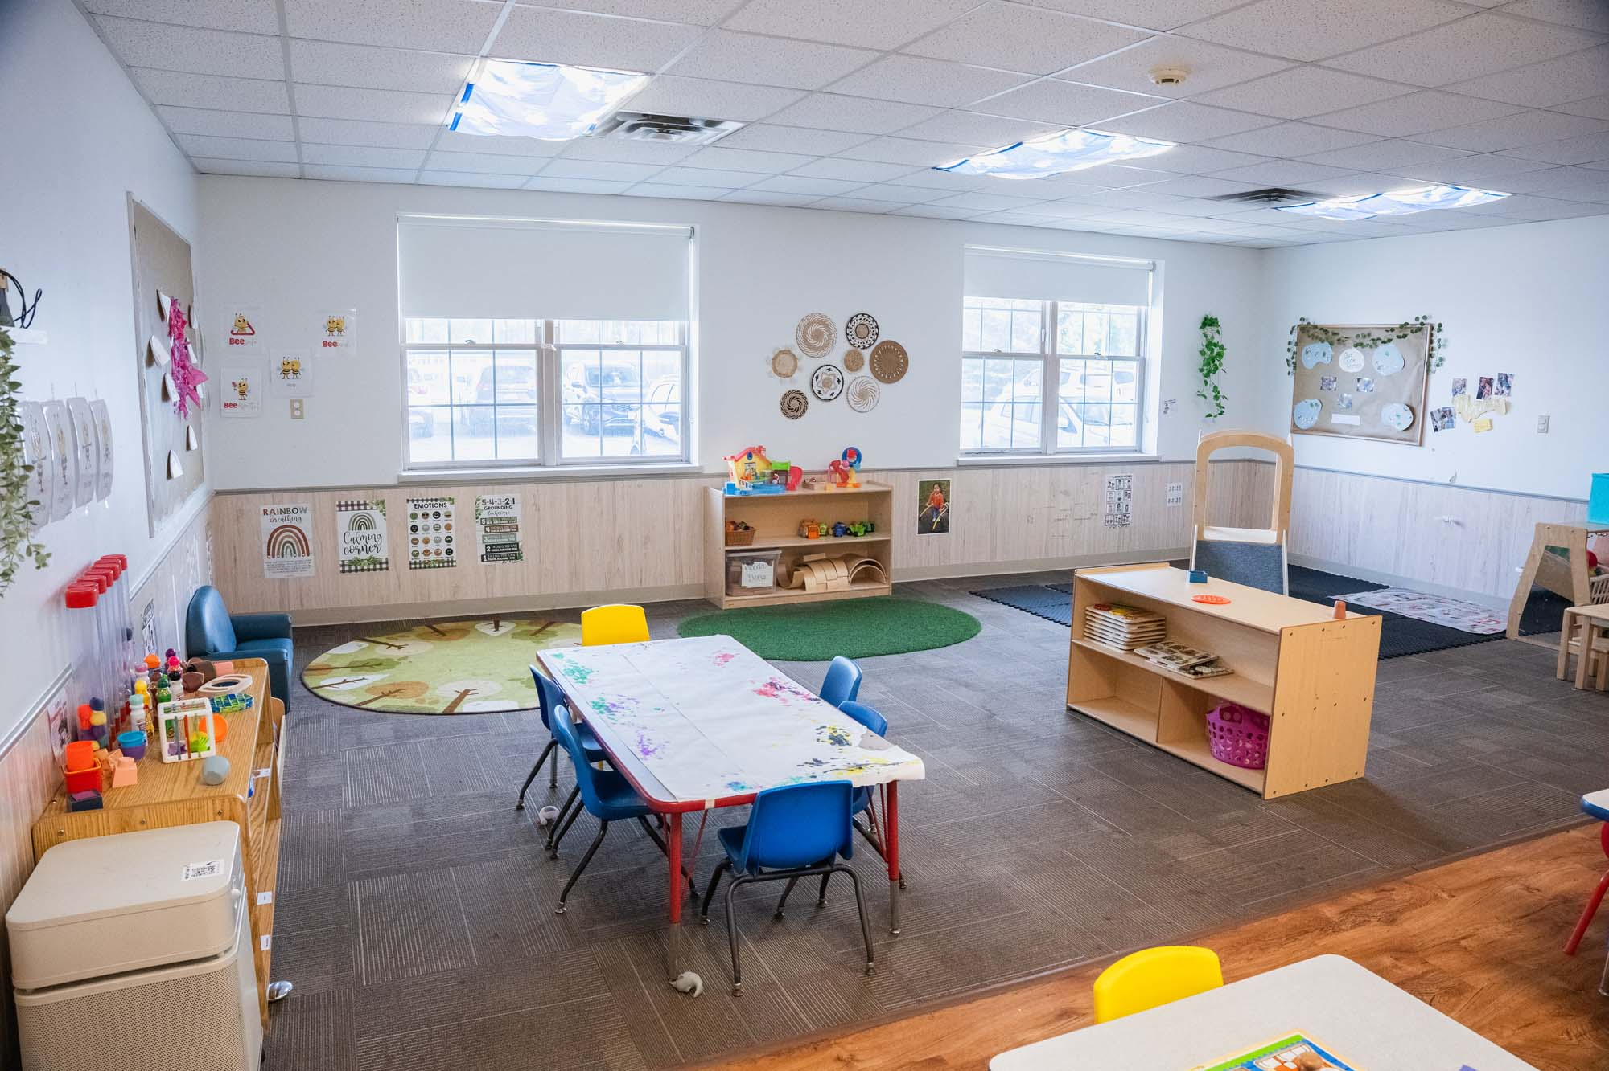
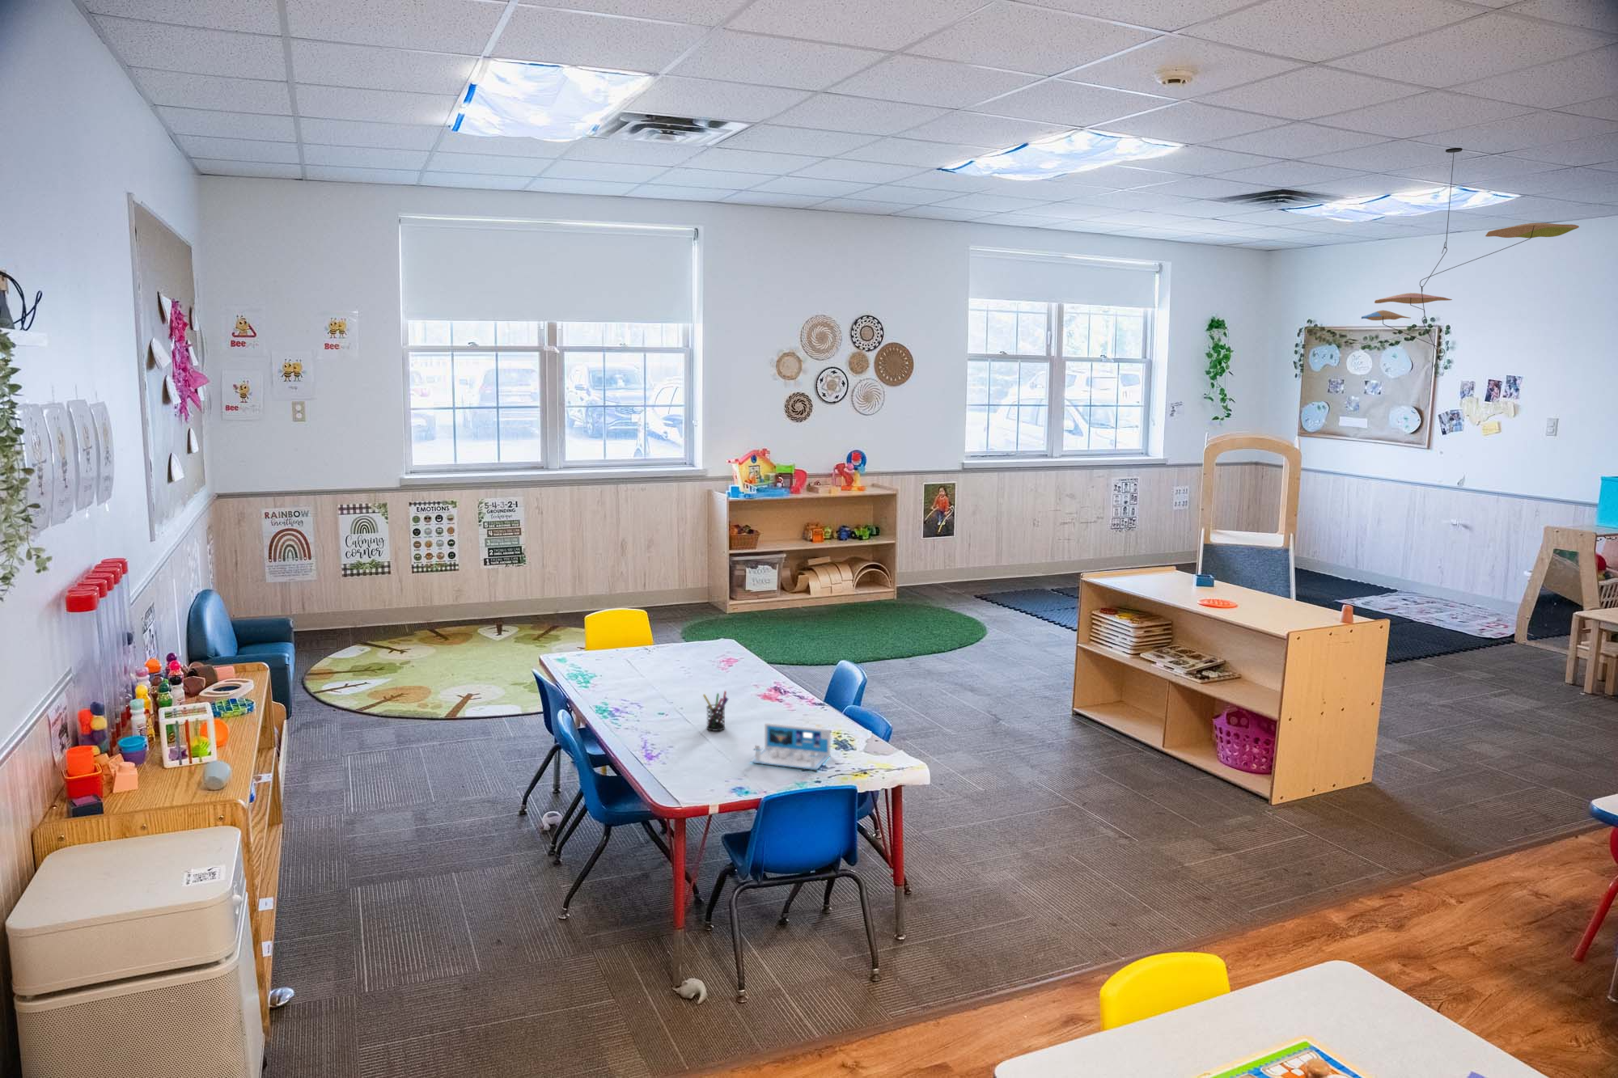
+ ceiling mobile [1361,147,1580,357]
+ paper [749,722,831,771]
+ pen holder [703,689,729,732]
